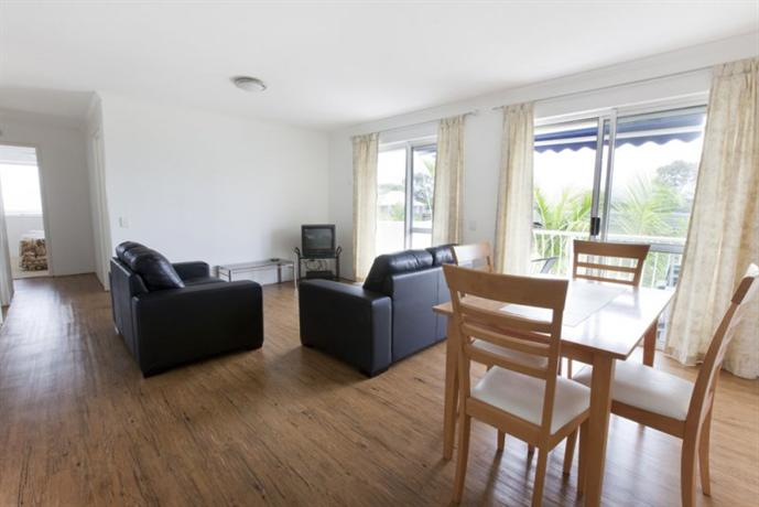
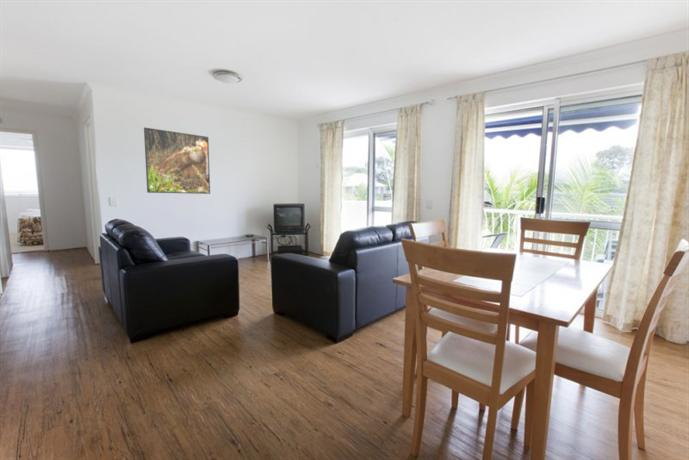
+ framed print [143,126,211,195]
